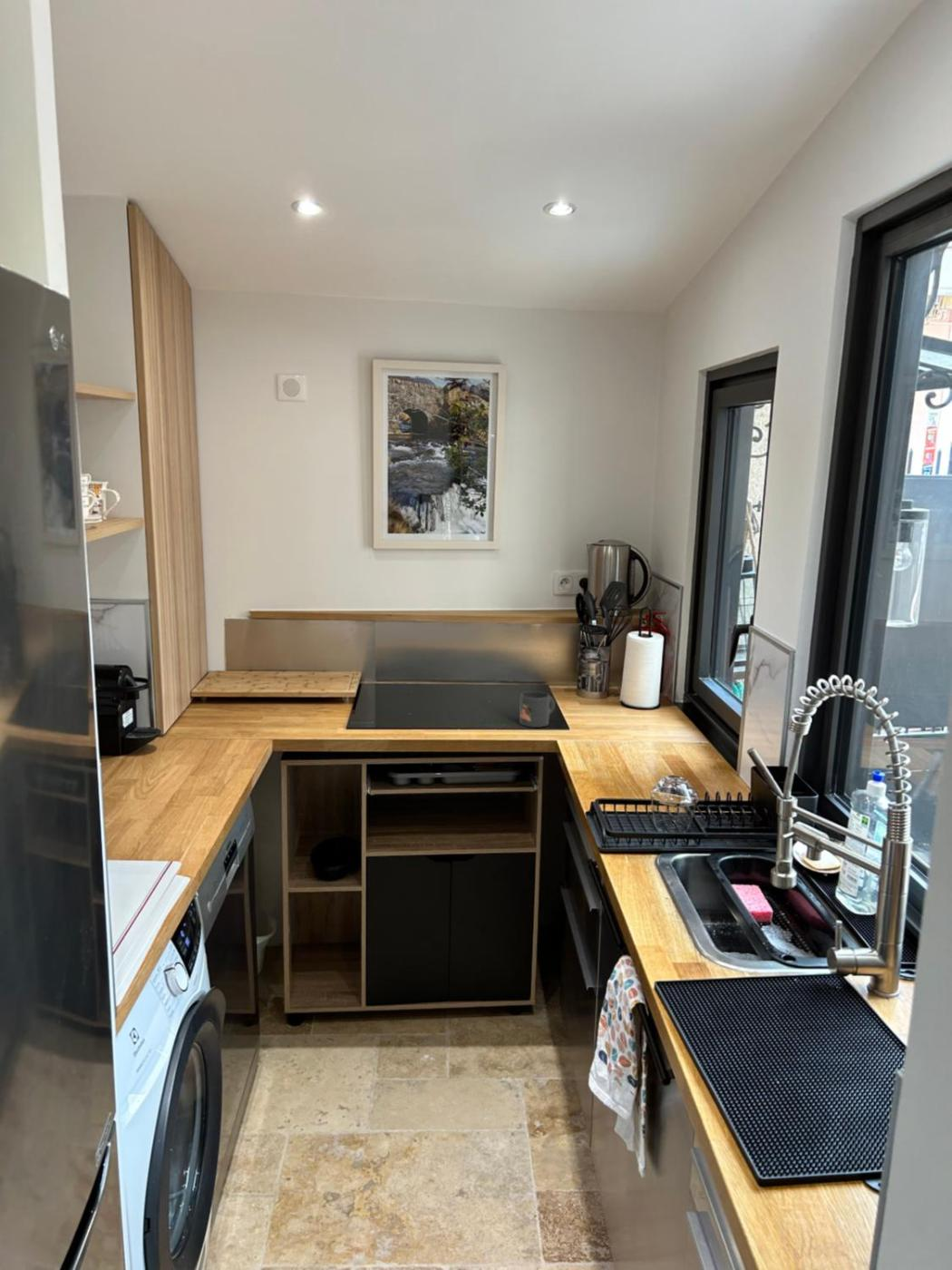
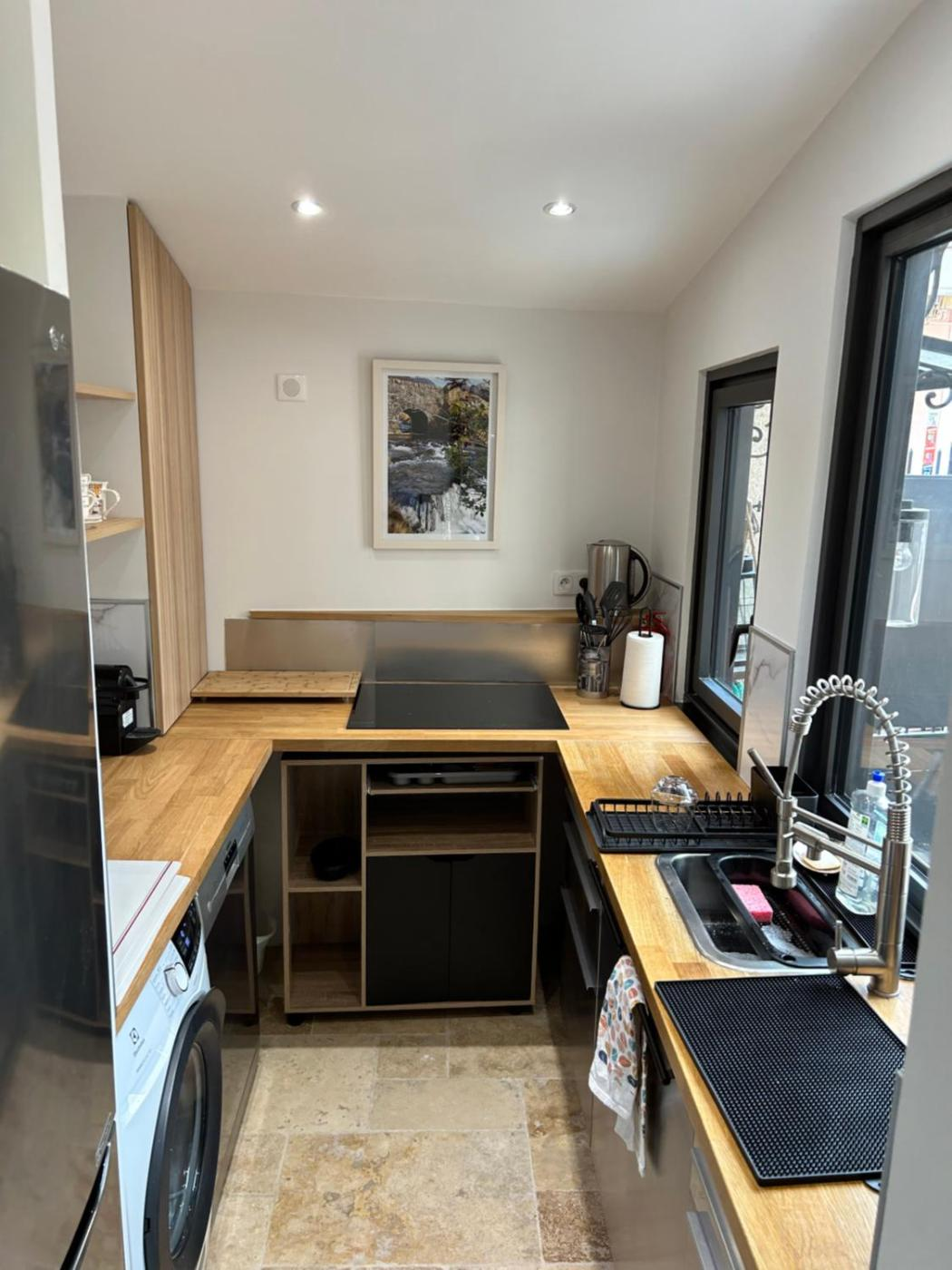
- mug [519,690,556,728]
